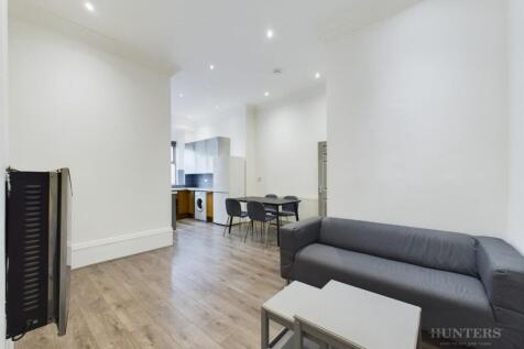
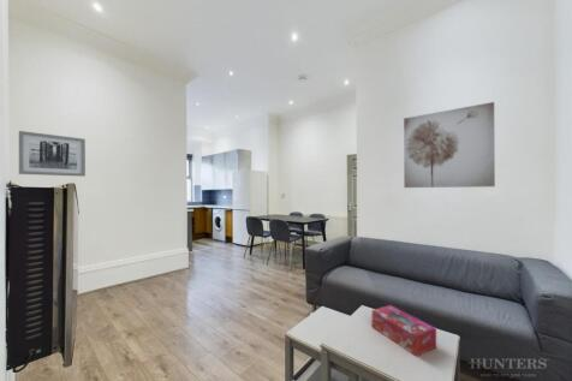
+ tissue box [371,304,437,357]
+ wall art [18,130,87,178]
+ wall art [403,101,496,189]
